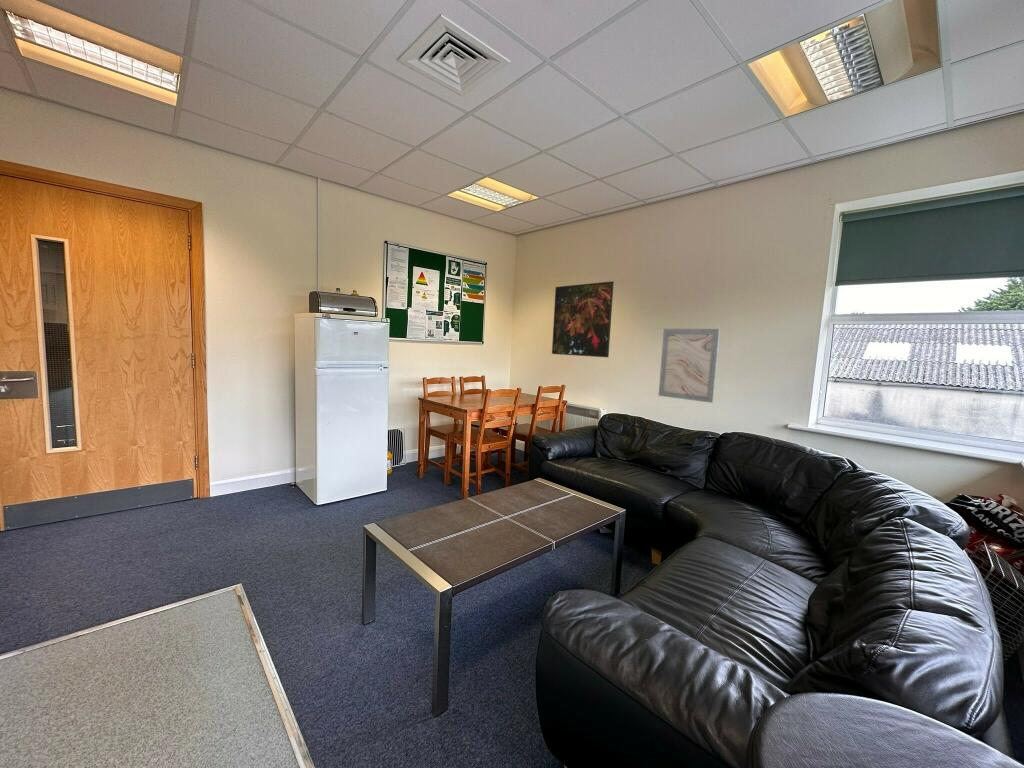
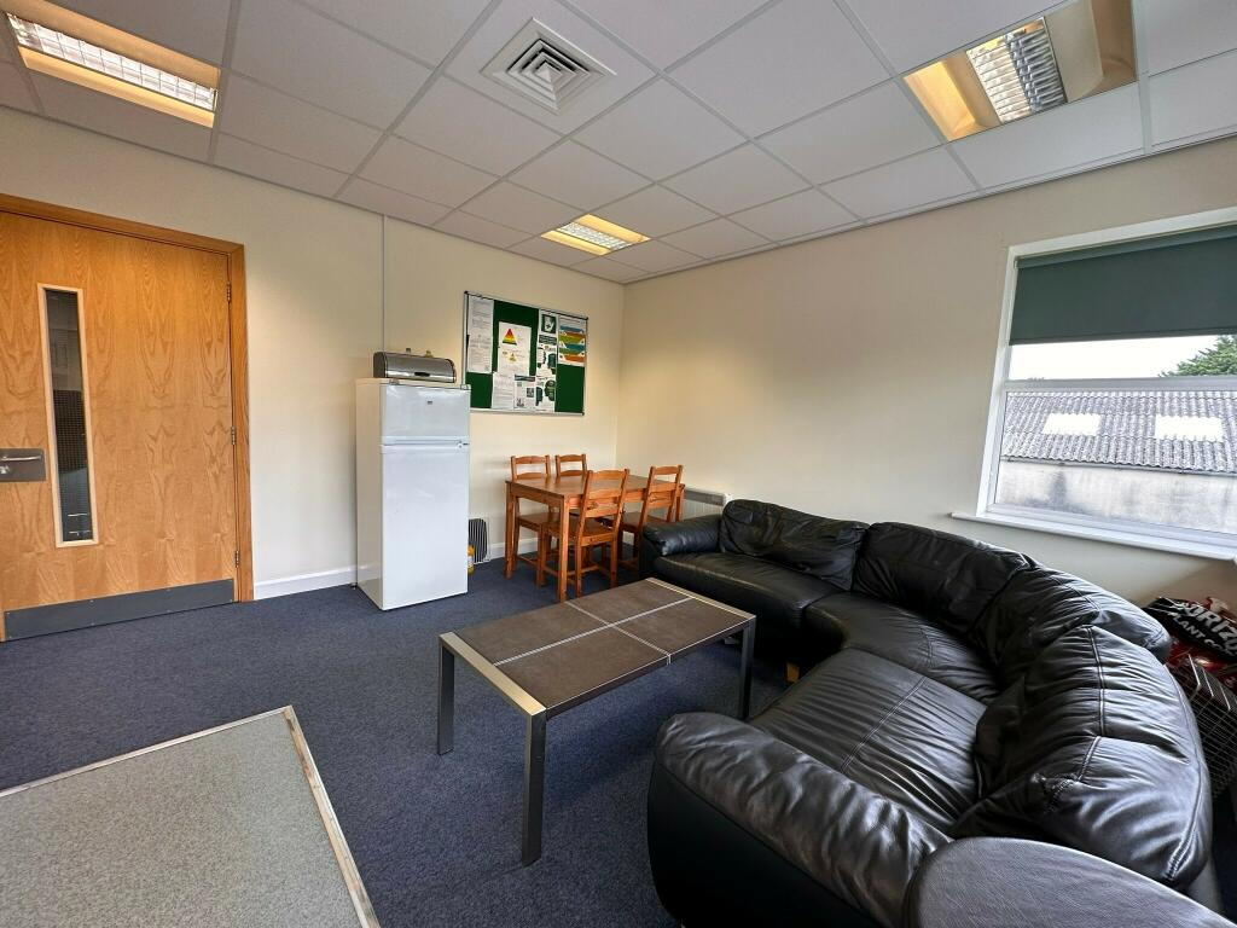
- wall art [657,328,721,404]
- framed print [551,280,615,358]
